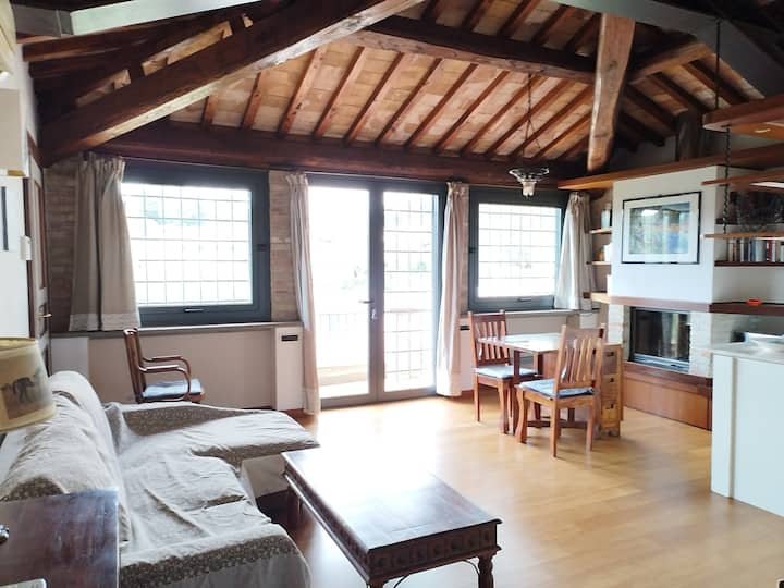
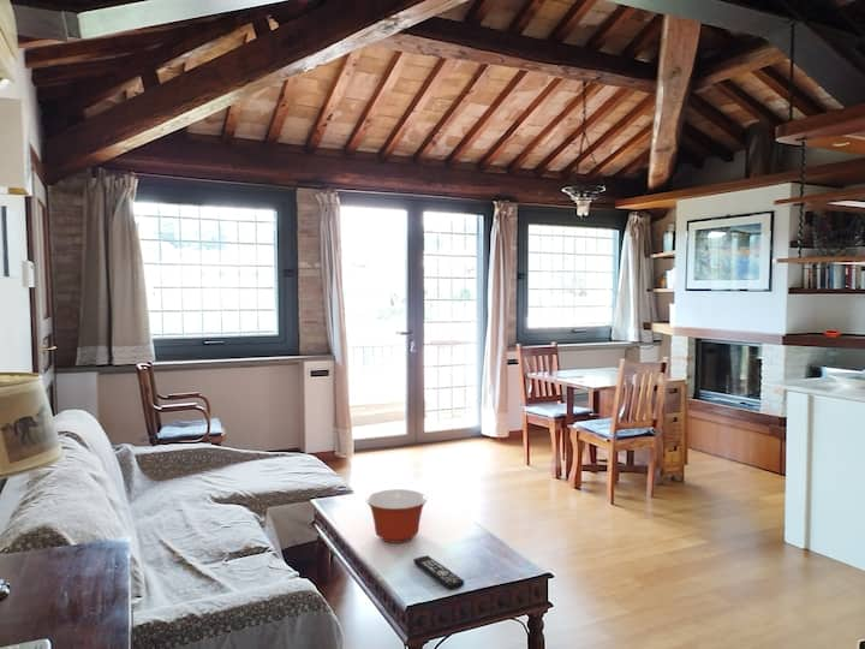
+ remote control [412,555,466,591]
+ mixing bowl [365,488,429,544]
